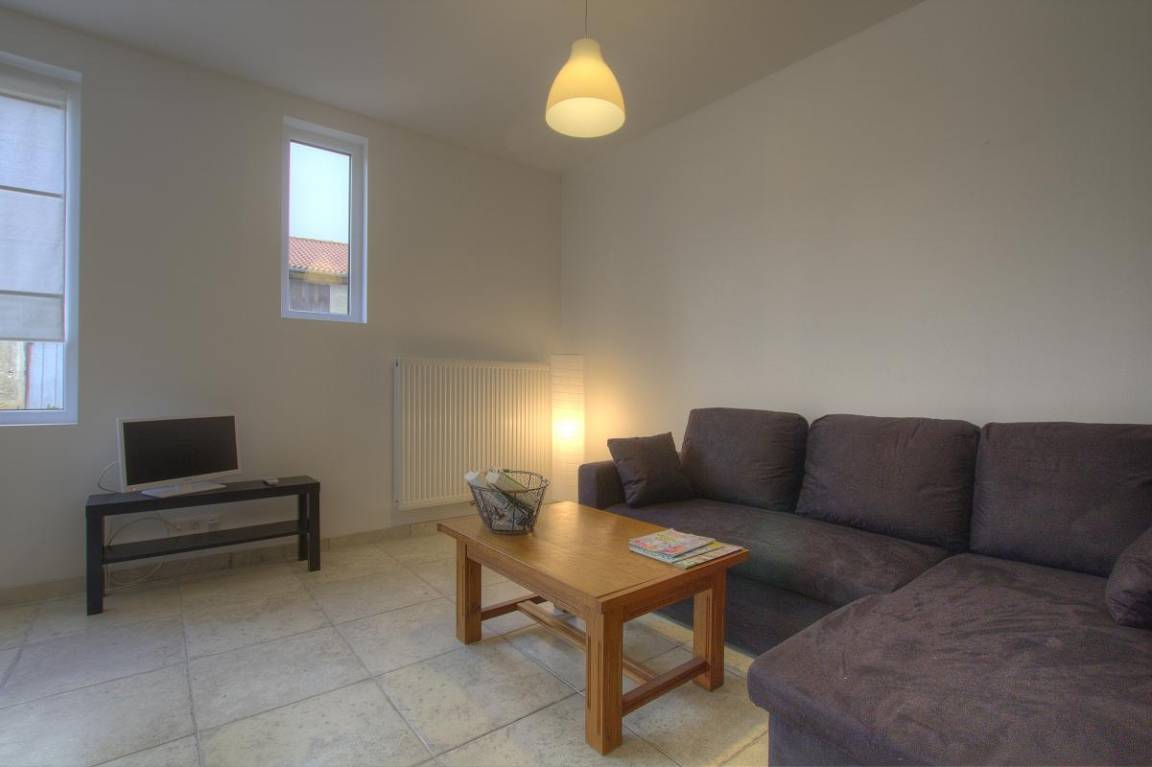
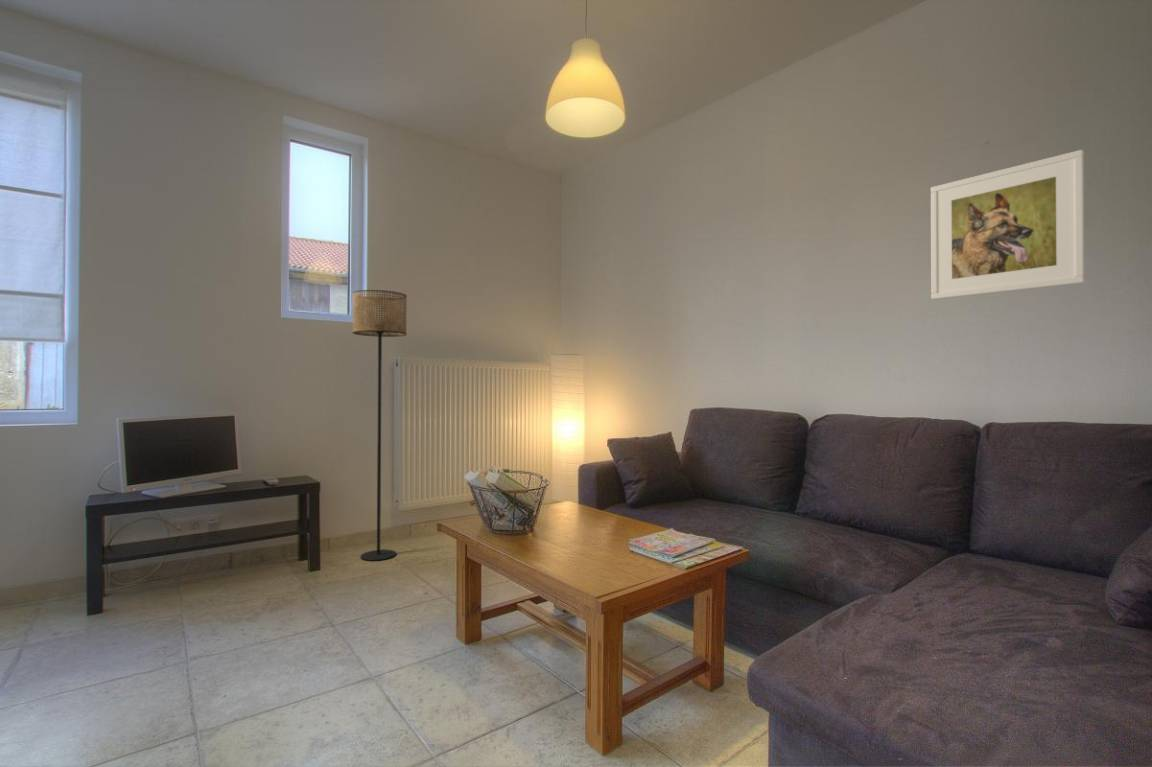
+ floor lamp [352,289,408,562]
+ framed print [930,149,1086,301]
